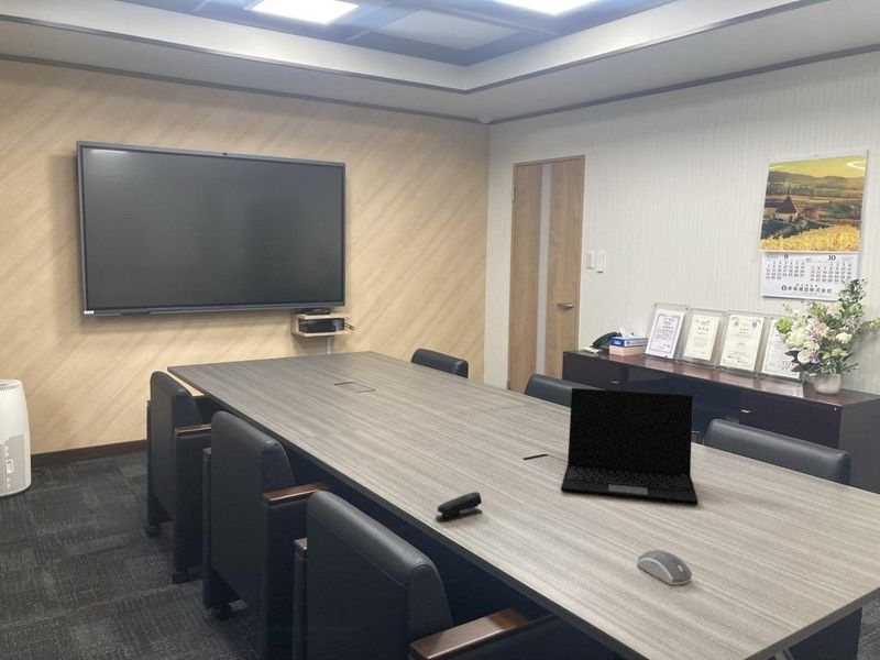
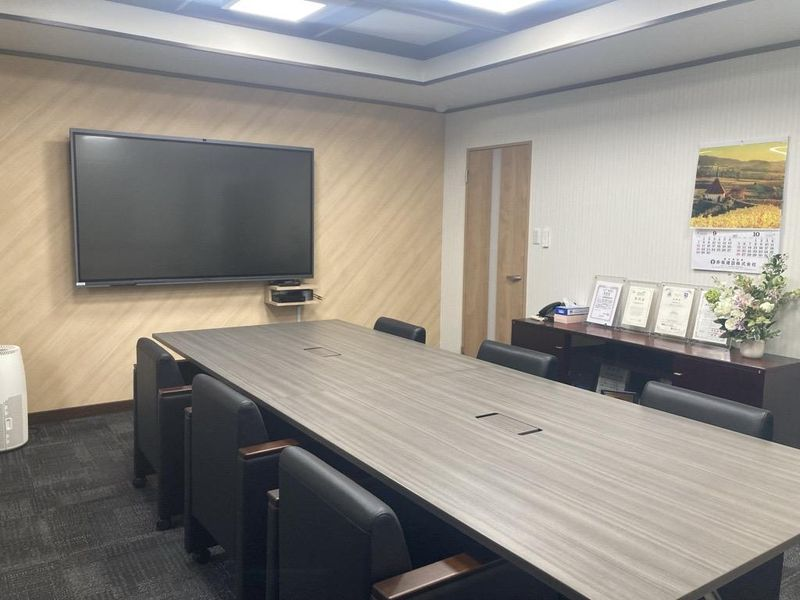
- laptop [560,387,698,506]
- stapler [435,491,483,522]
- computer mouse [636,549,693,585]
